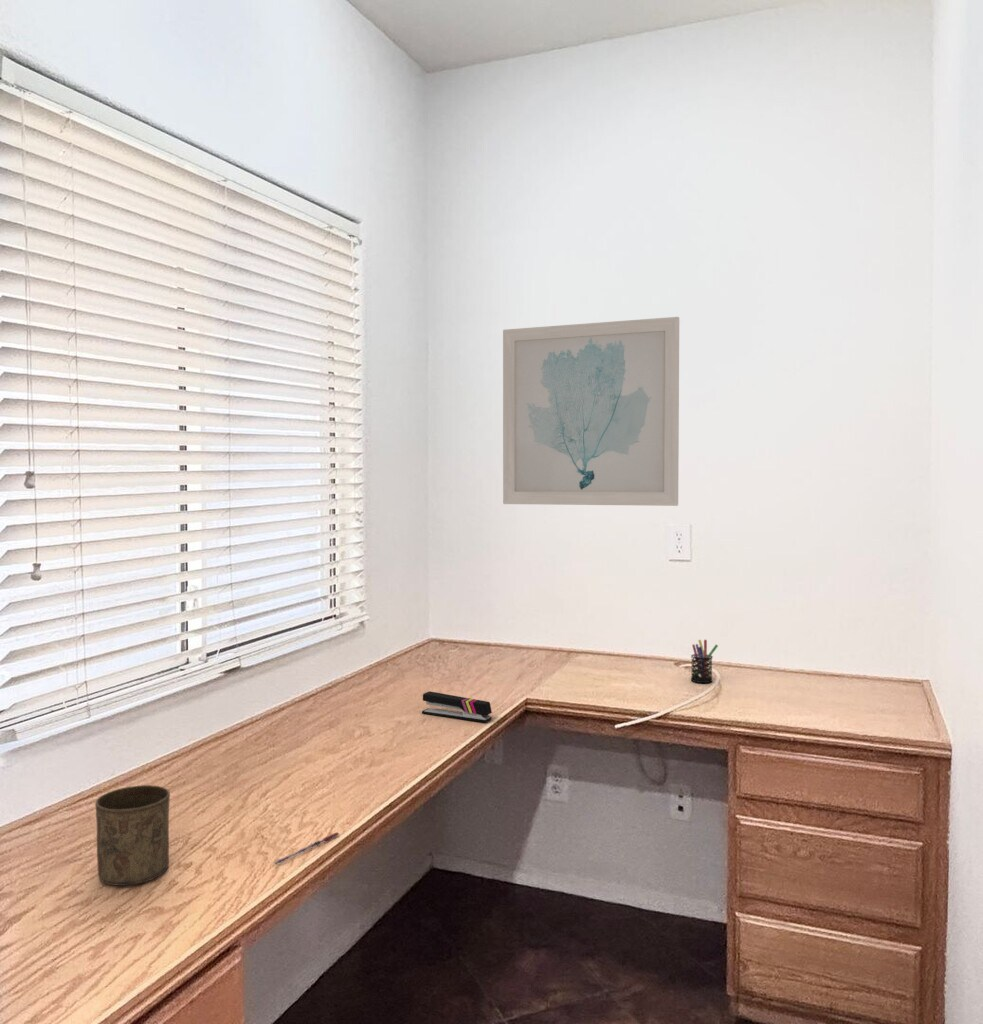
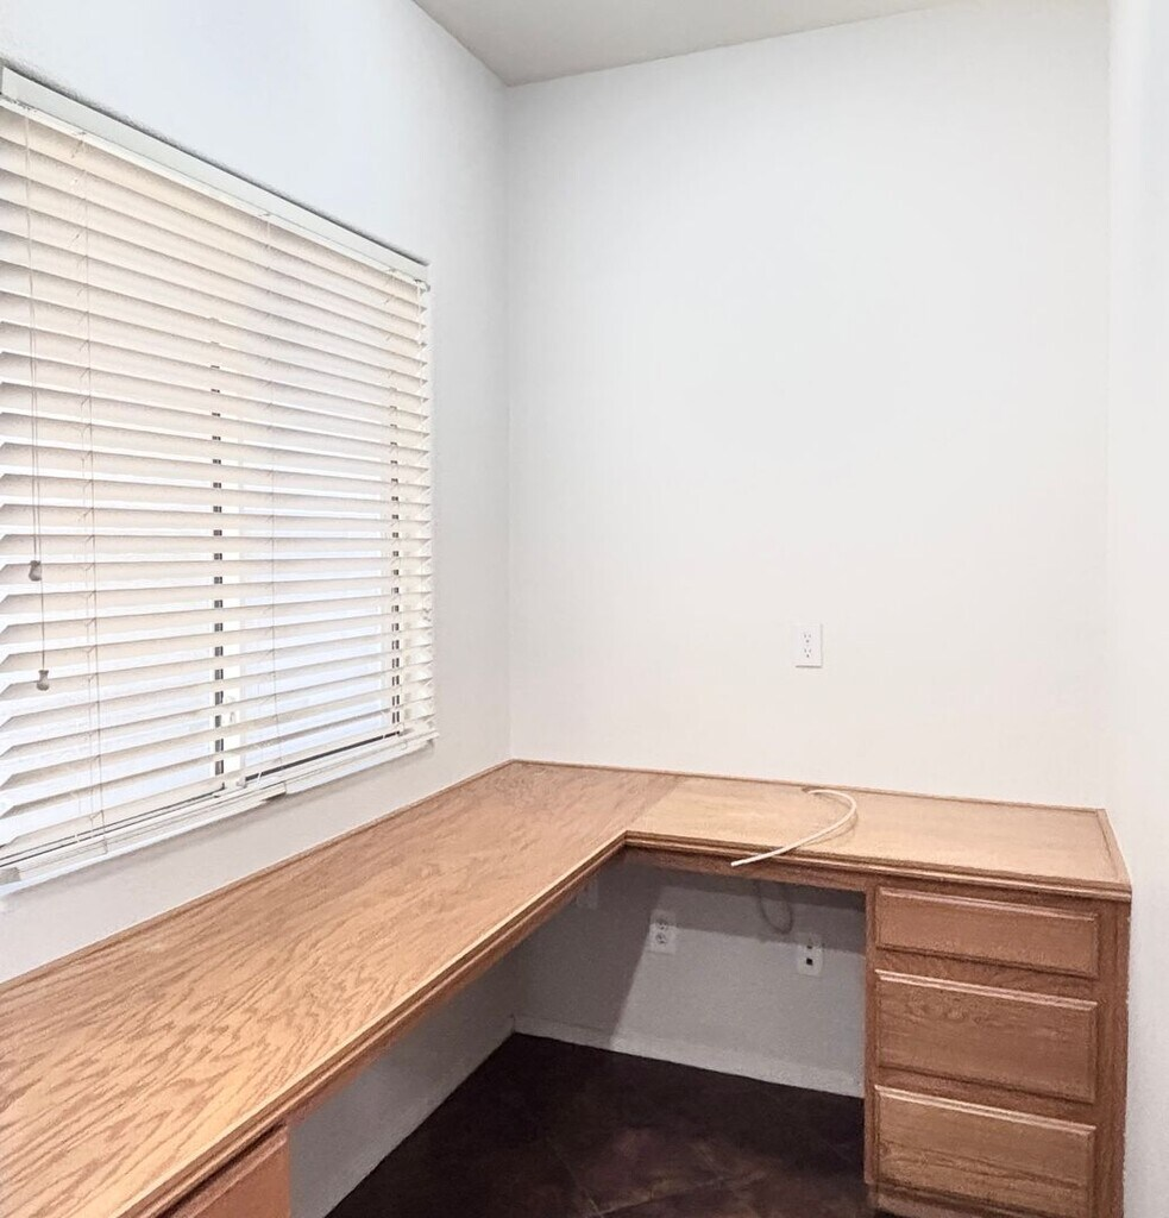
- stapler [421,691,493,723]
- wall art [502,316,680,507]
- cup [94,784,171,887]
- pen [272,832,340,866]
- pen holder [690,639,719,684]
